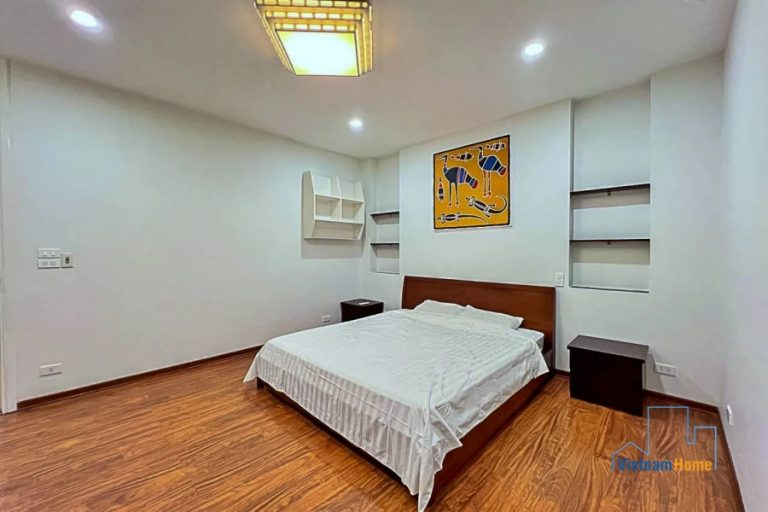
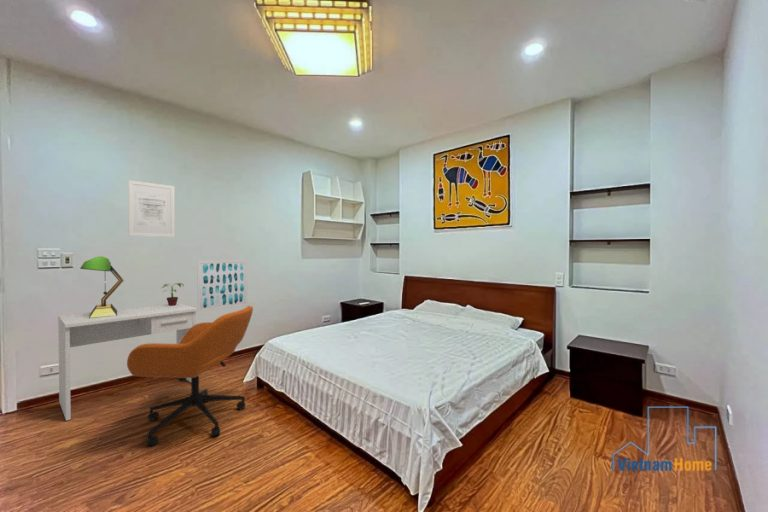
+ potted plant [161,282,185,306]
+ desk [57,302,198,422]
+ table lamp [79,255,125,318]
+ wall art [196,259,248,312]
+ office chair [126,305,254,447]
+ wall art [127,179,176,238]
